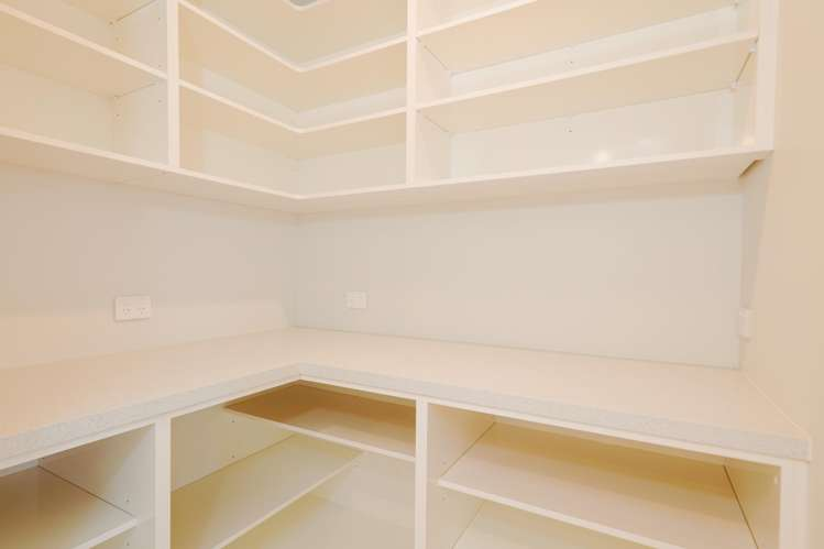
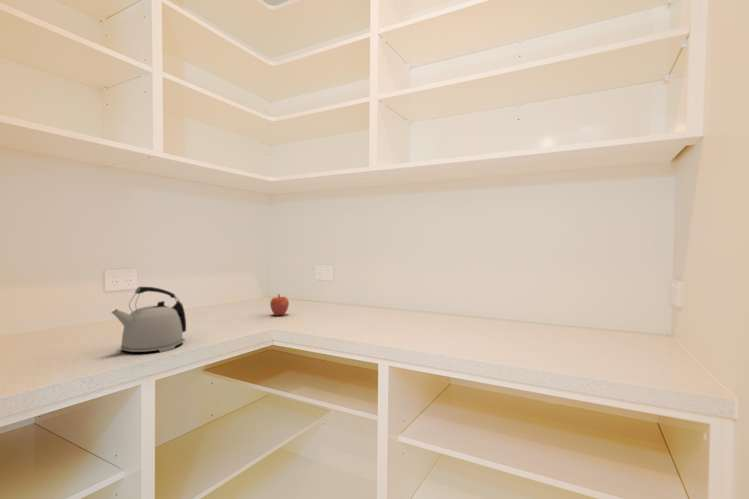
+ apple [269,293,290,317]
+ kettle [110,286,187,353]
